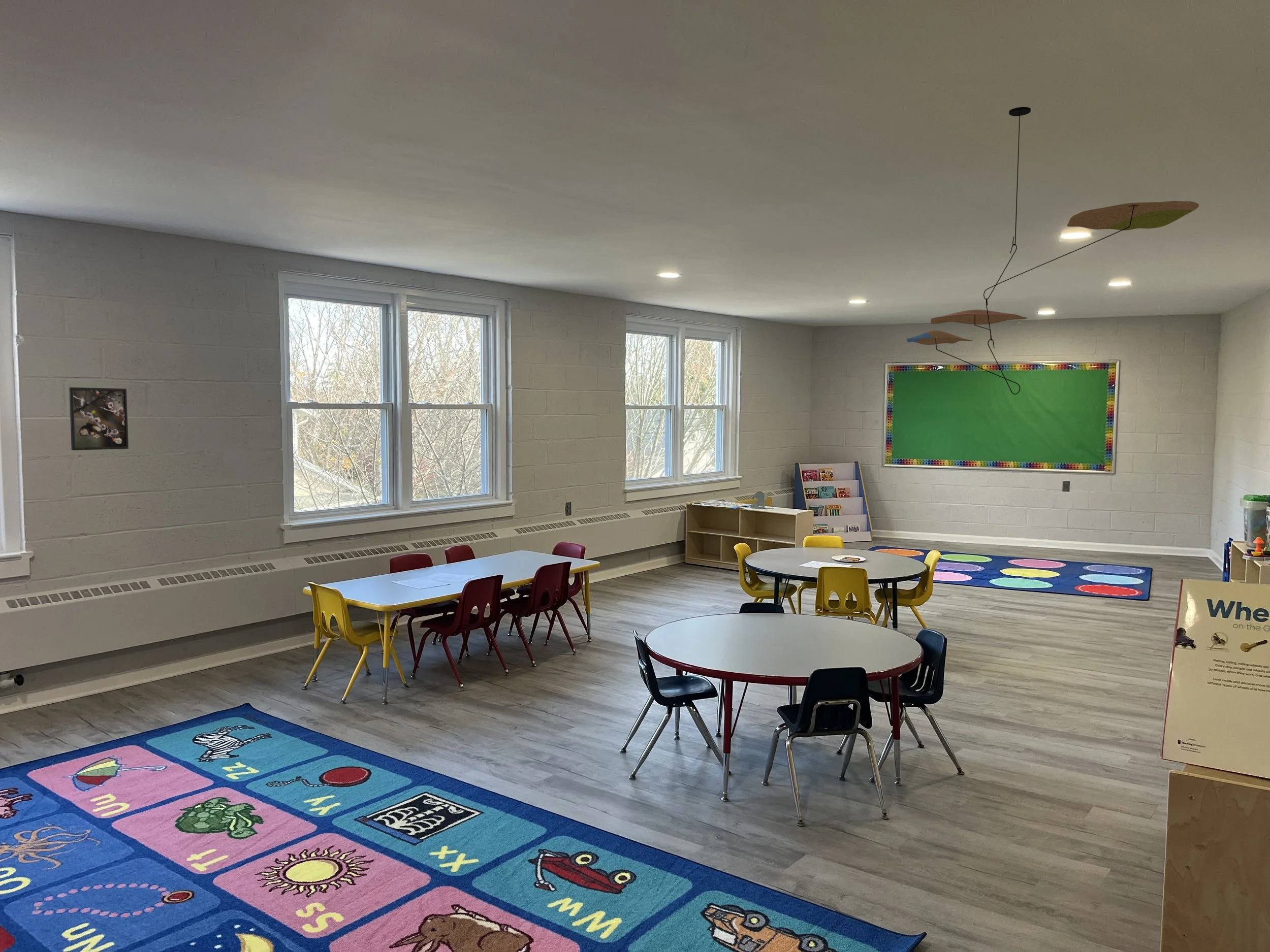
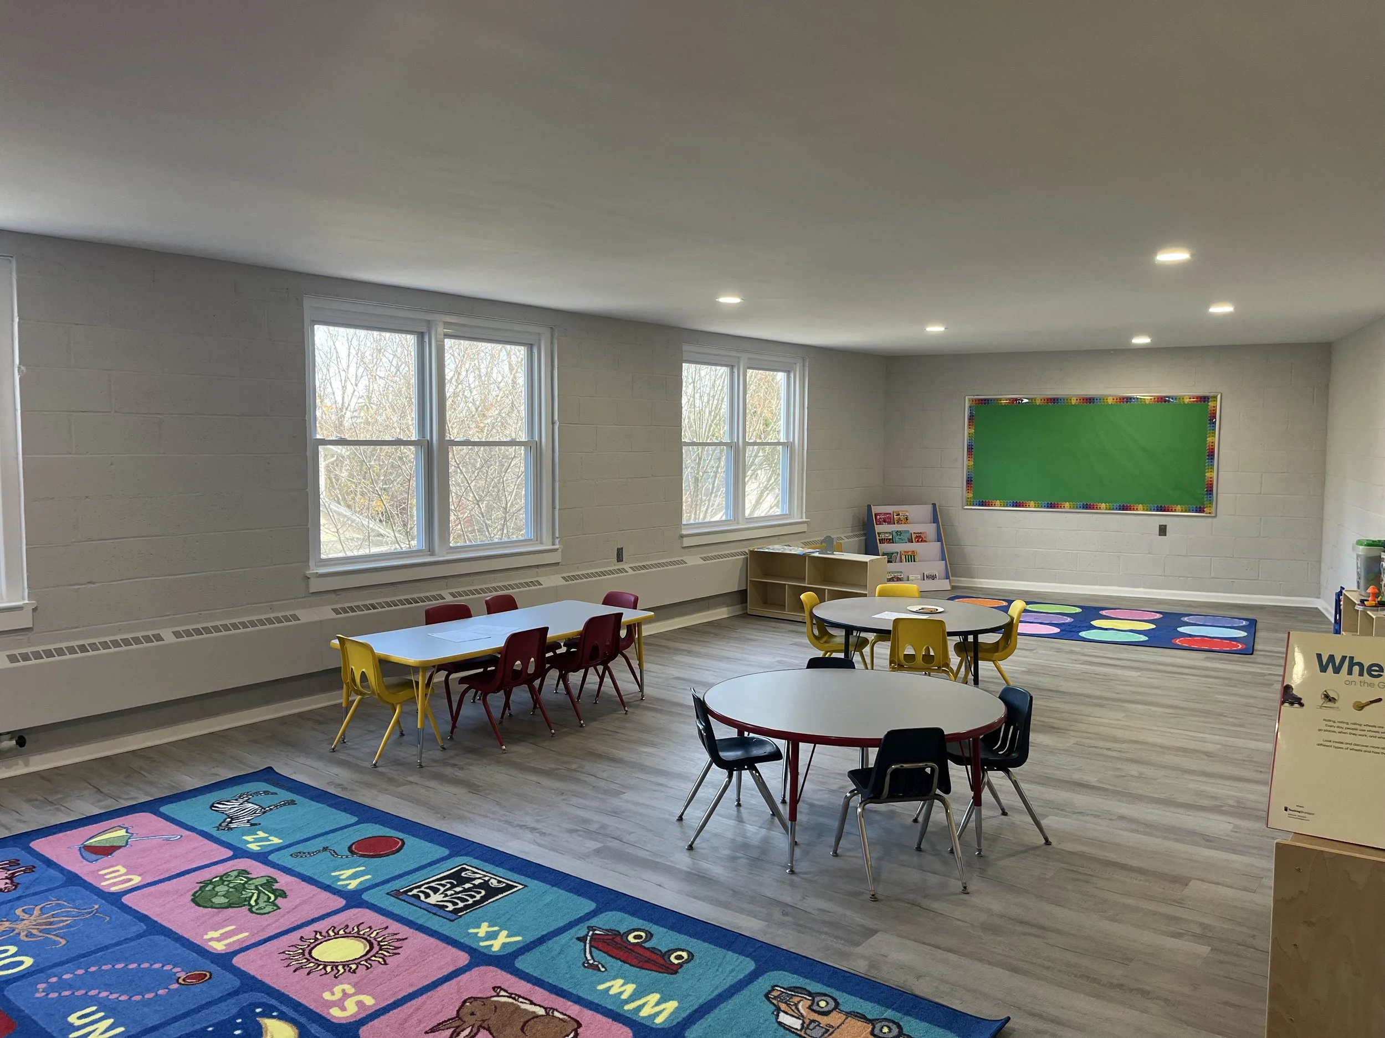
- ceiling mobile [906,107,1199,395]
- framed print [69,387,129,451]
